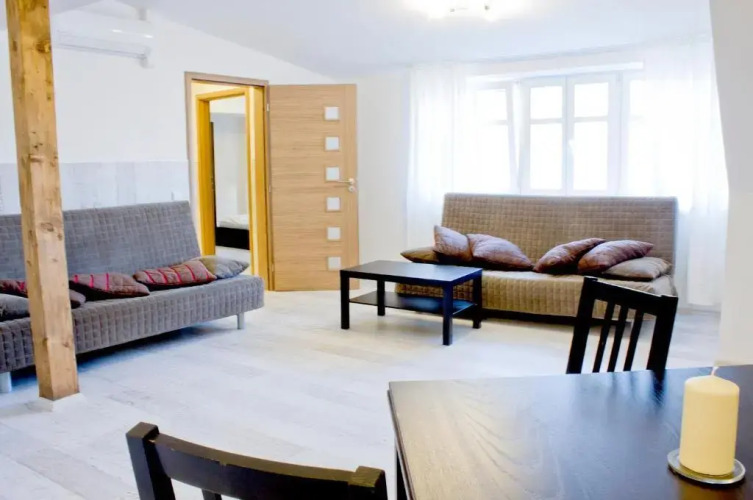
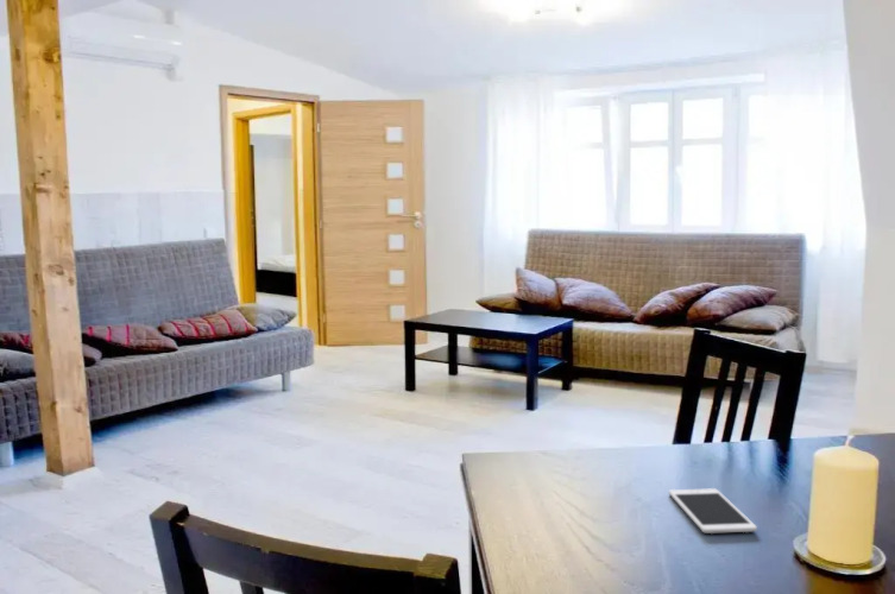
+ cell phone [668,487,758,535]
